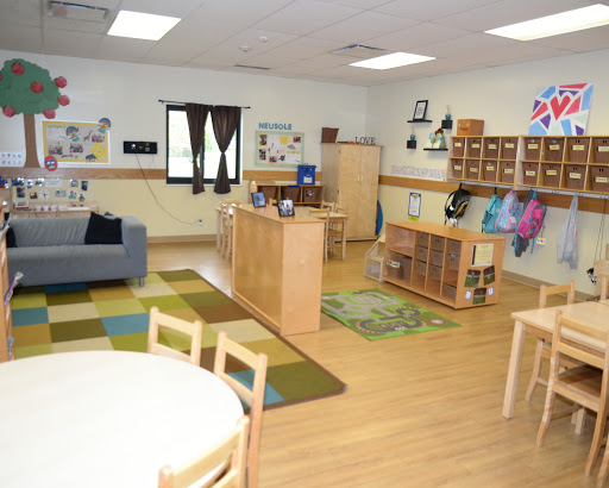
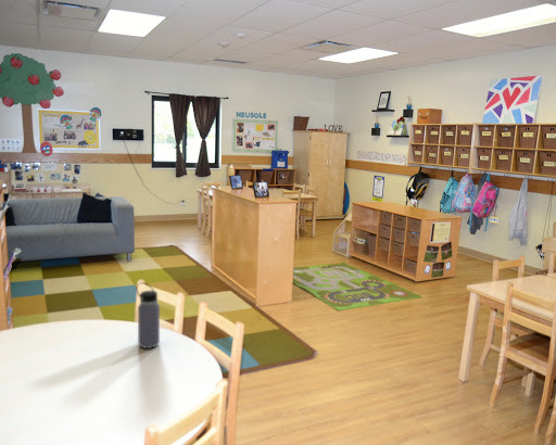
+ water bottle [136,281,161,349]
